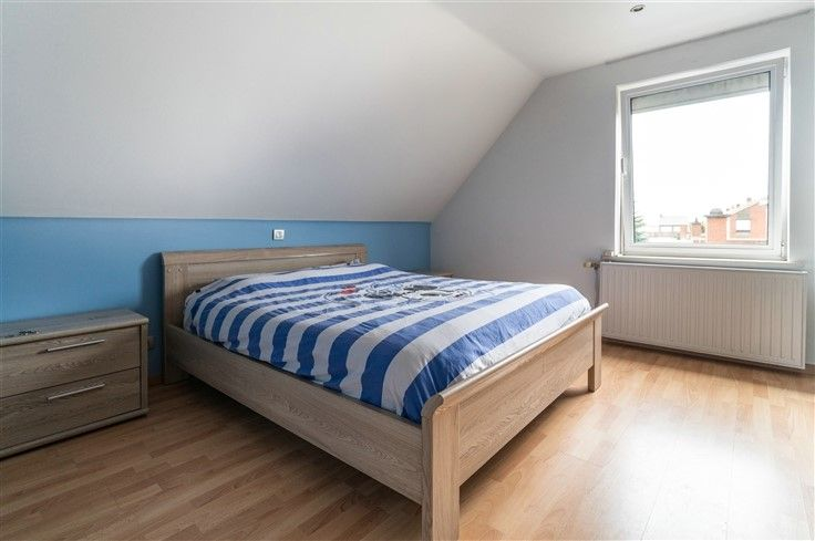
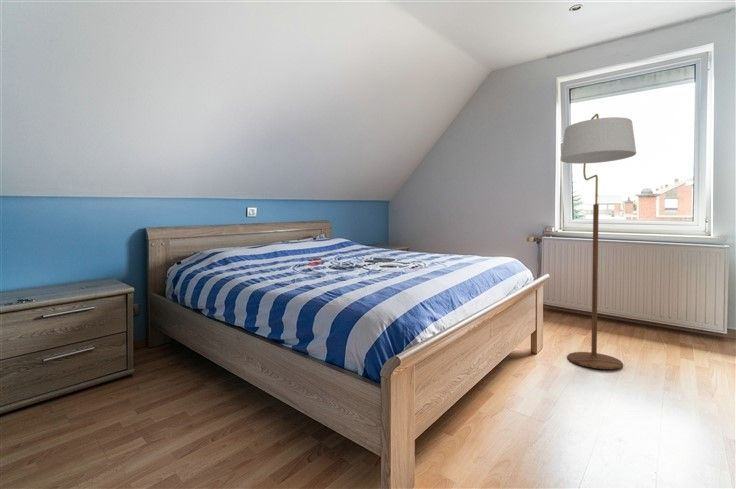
+ floor lamp [560,113,637,370]
